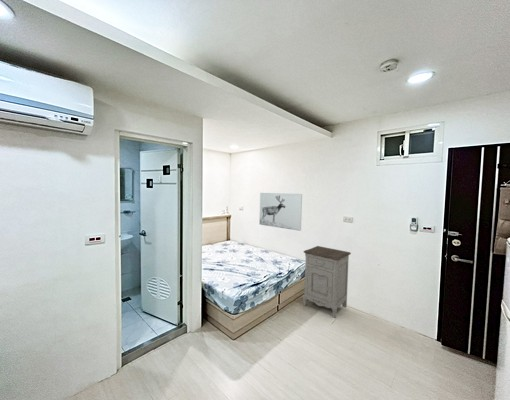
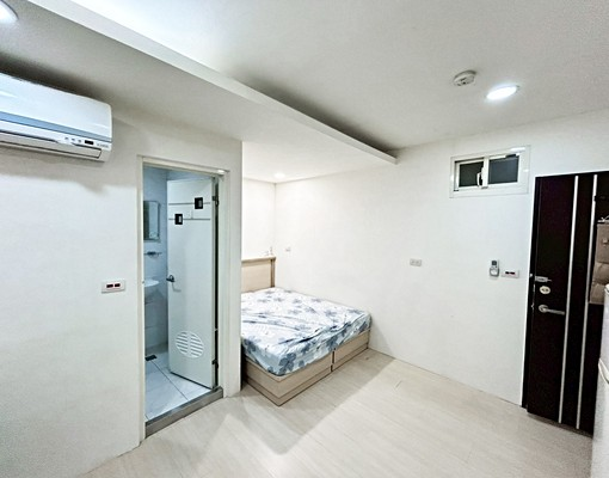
- wall art [258,192,303,232]
- nightstand [302,245,352,319]
